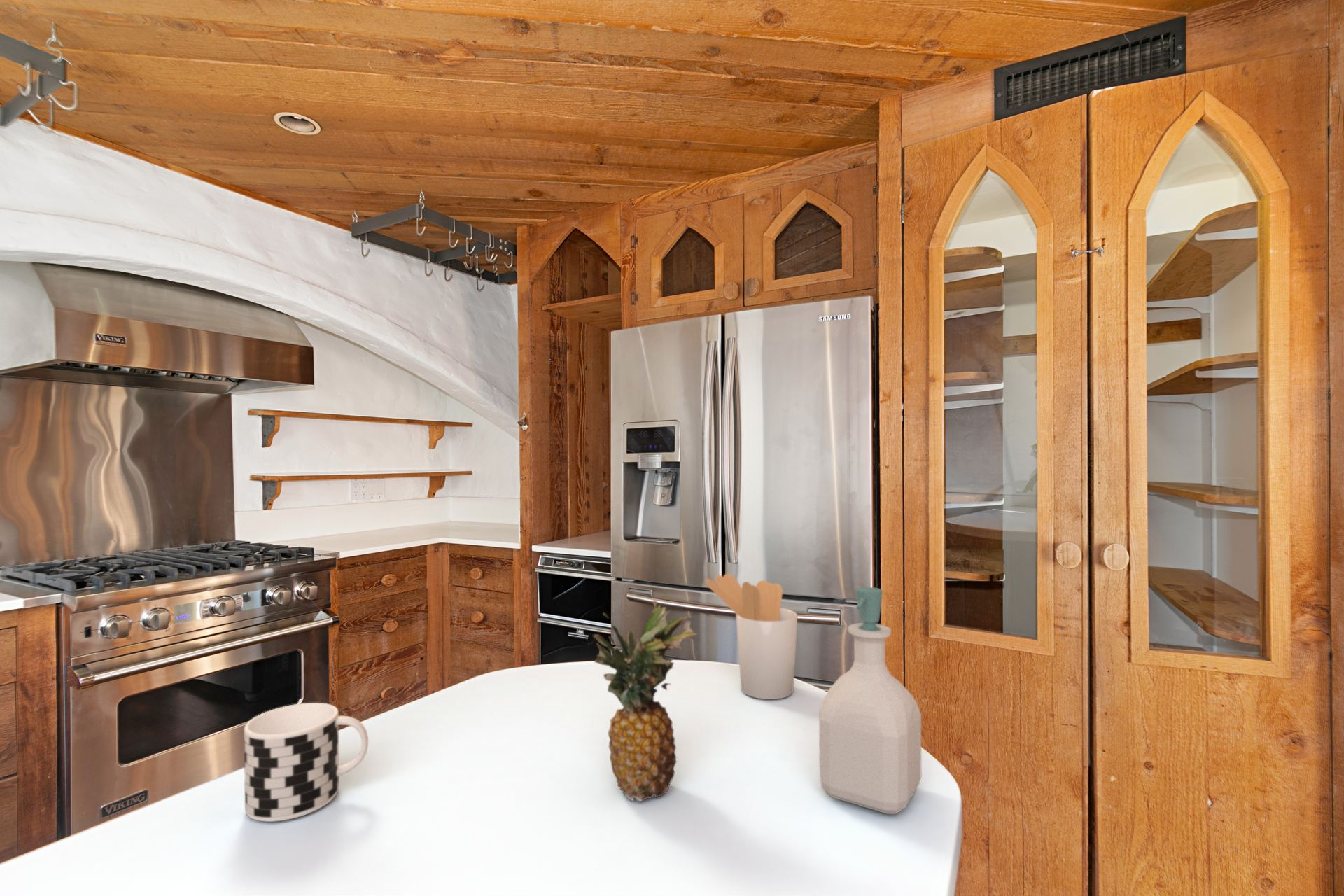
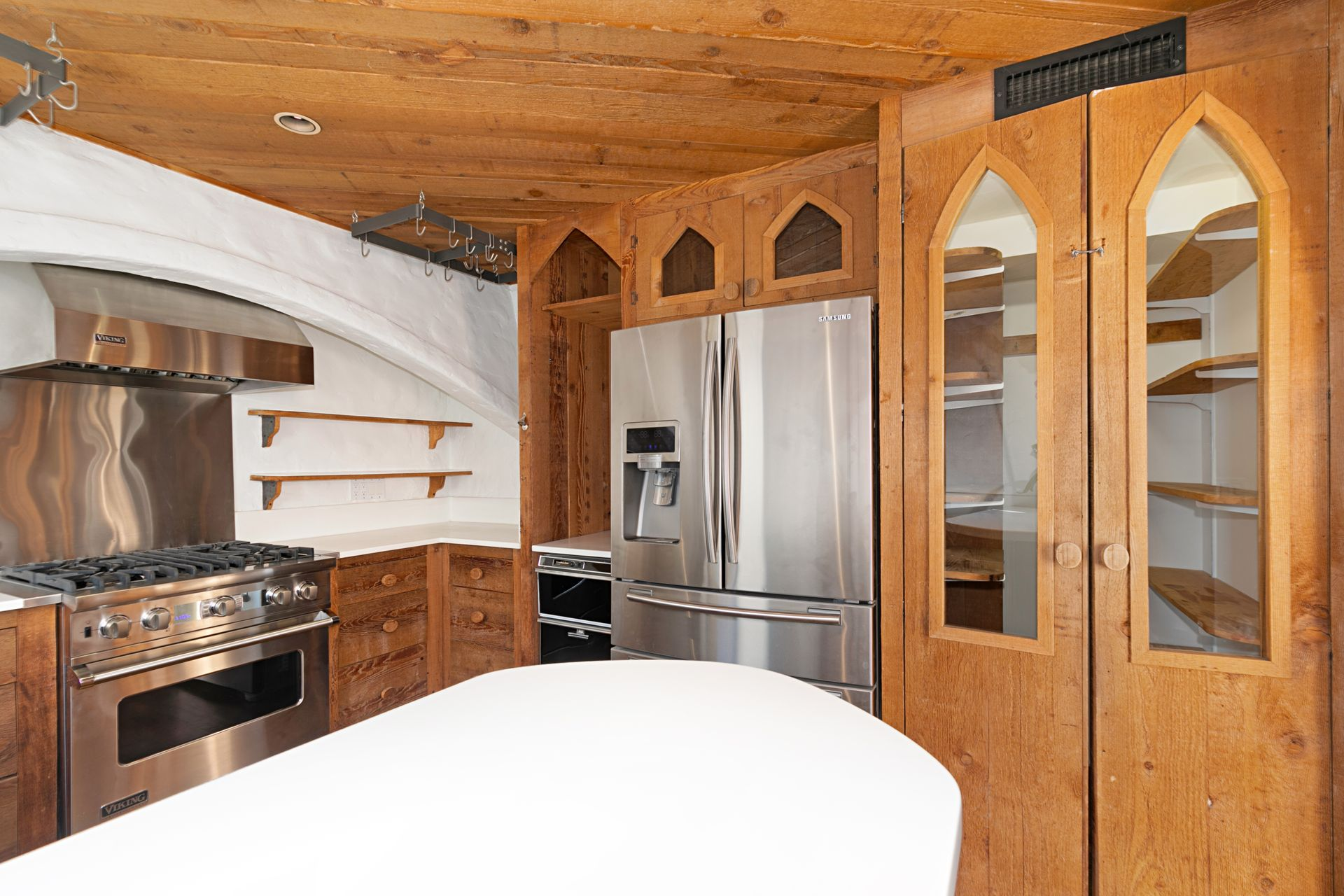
- cup [244,702,369,823]
- soap bottle [818,587,922,815]
- utensil holder [704,573,798,700]
- fruit [592,599,697,802]
